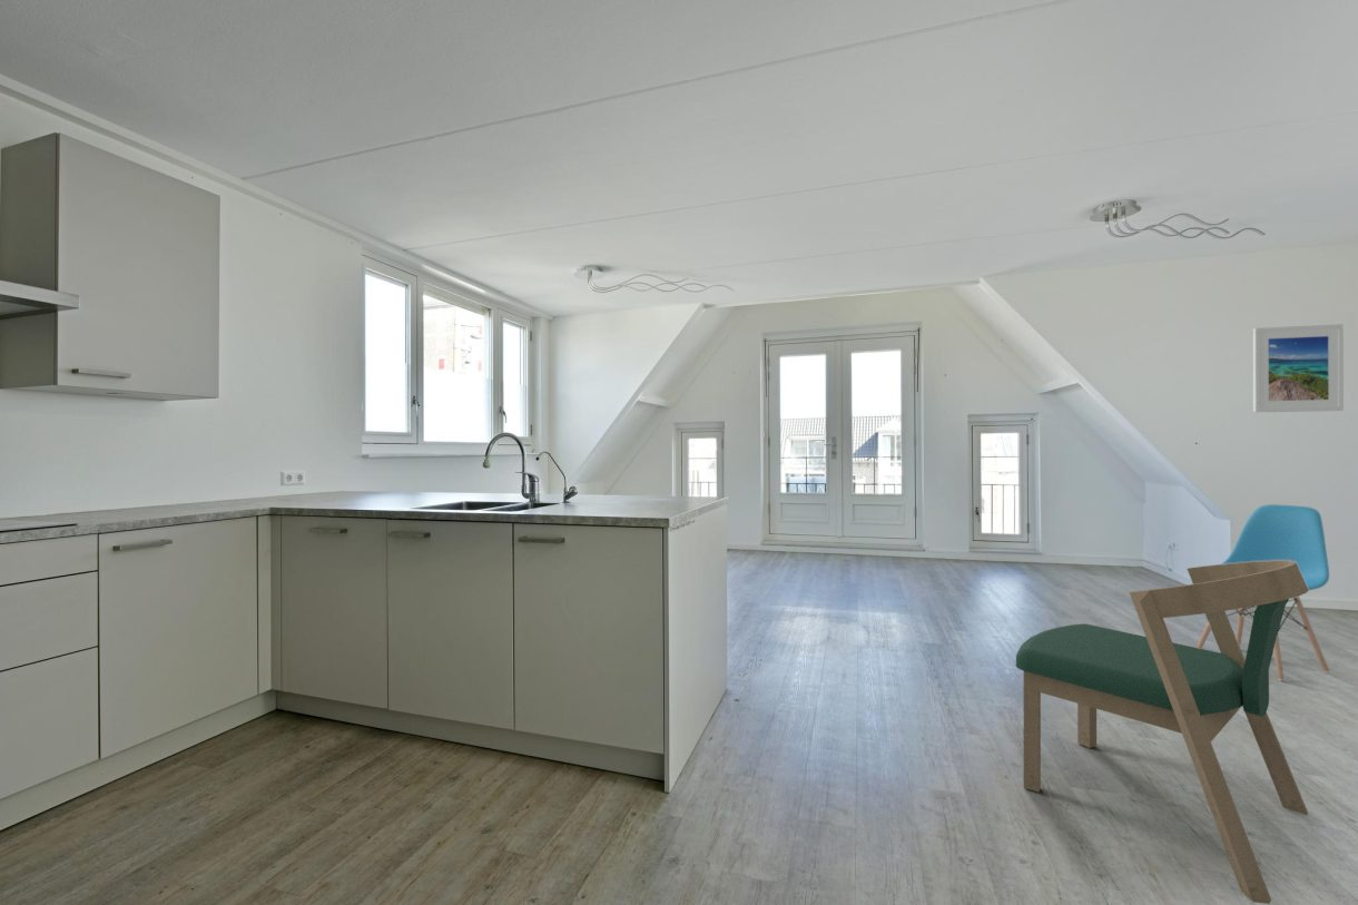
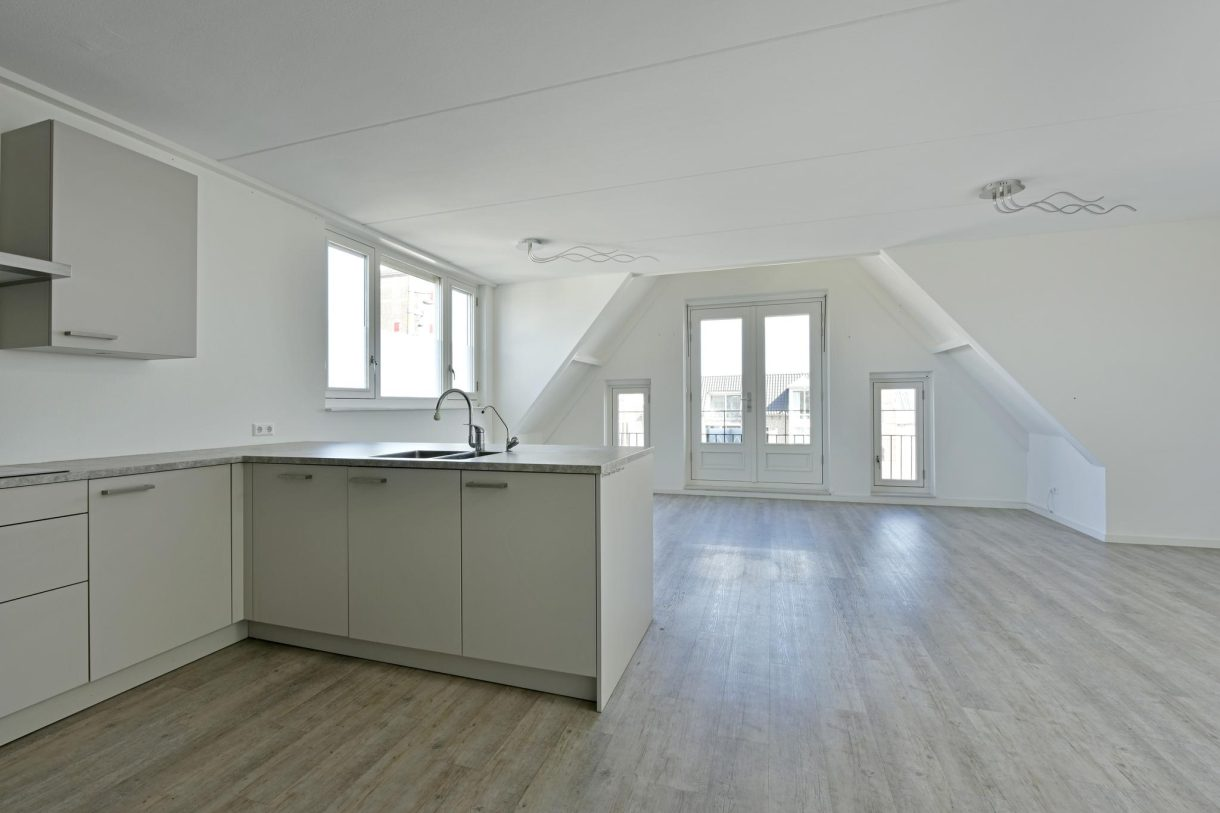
- dining chair [1015,560,1310,905]
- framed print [1252,323,1345,413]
- chair [1195,503,1330,682]
